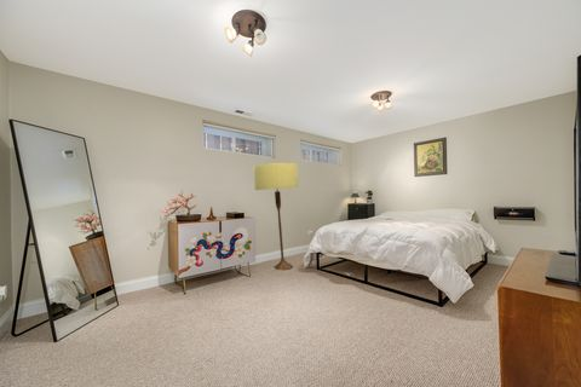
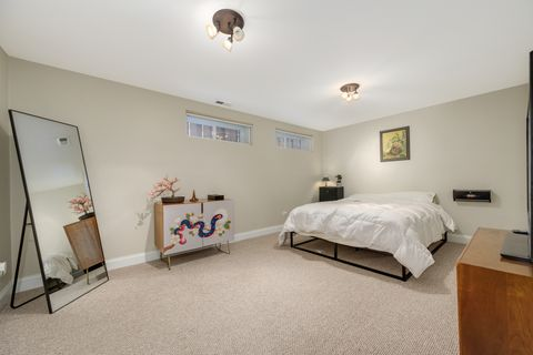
- floor lamp [252,162,300,271]
